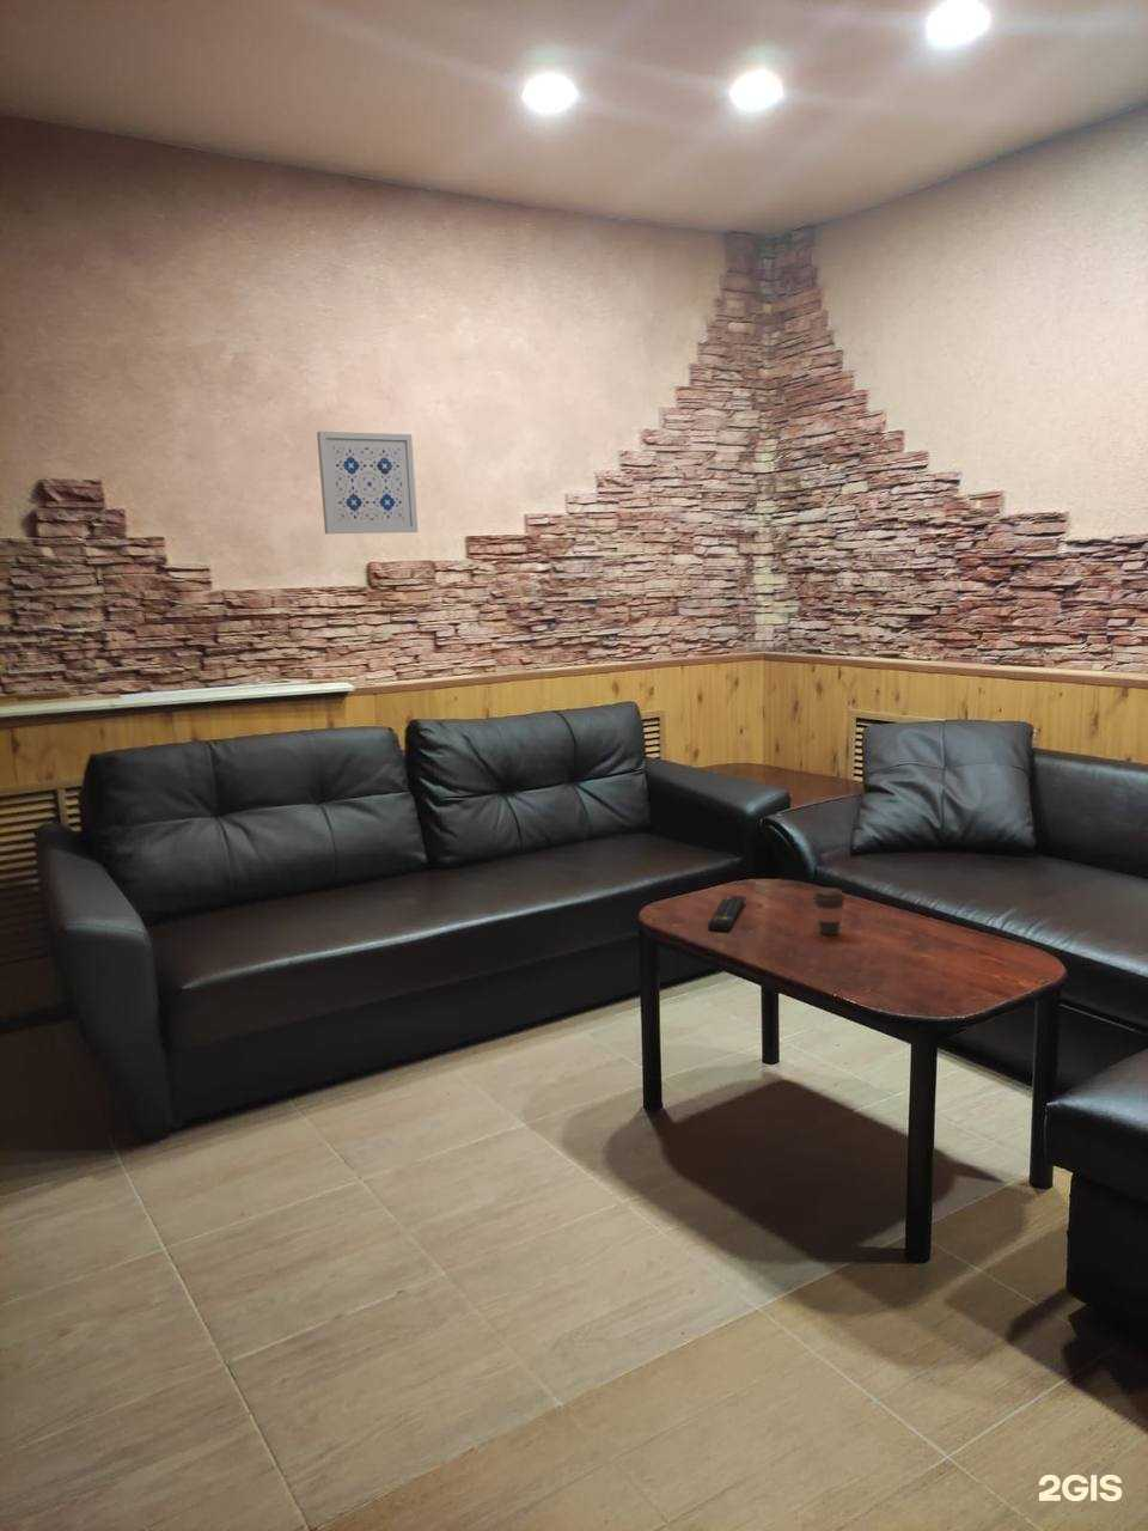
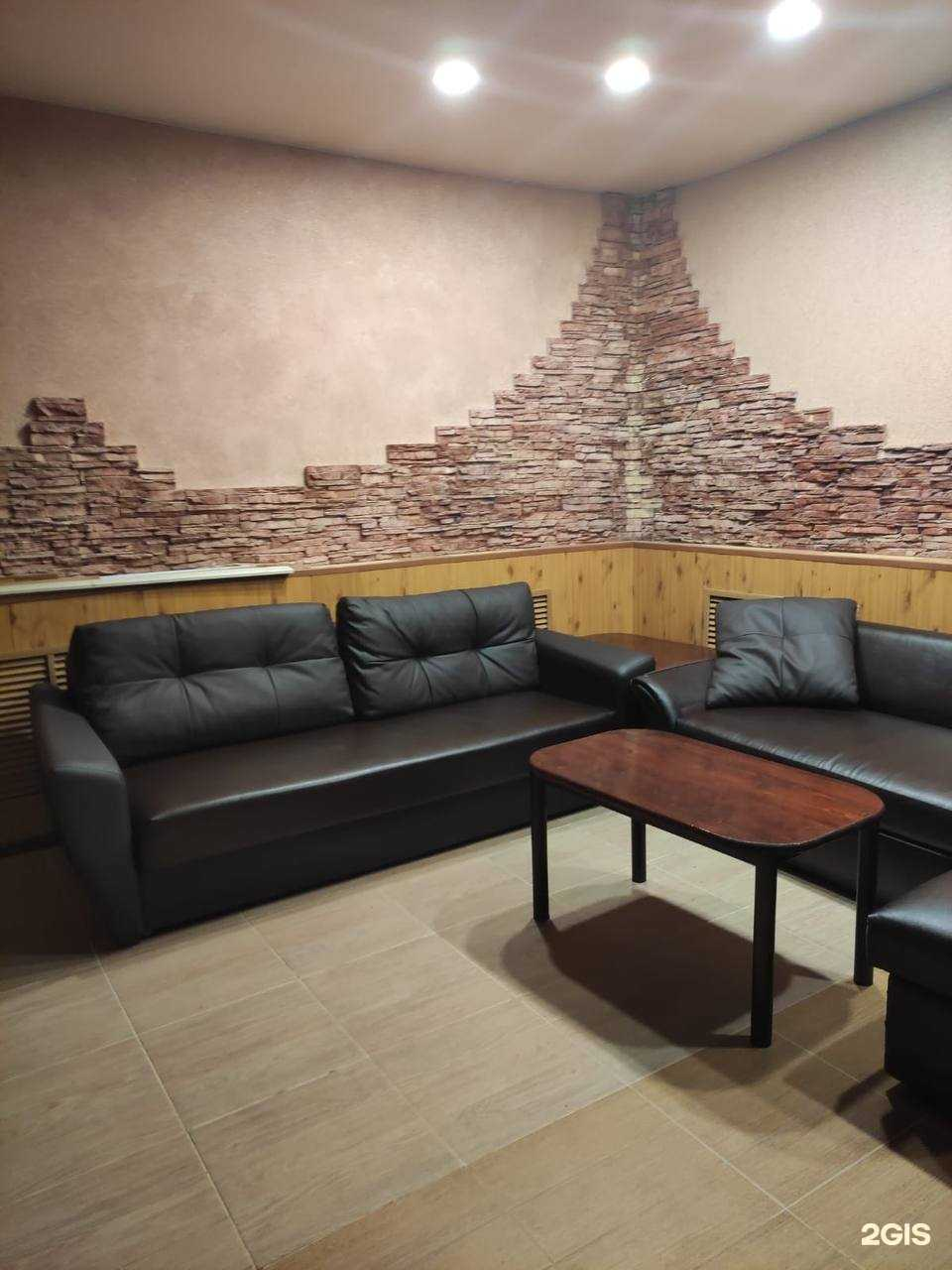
- remote control [707,894,748,932]
- wall art [316,430,418,535]
- coffee cup [812,886,848,935]
